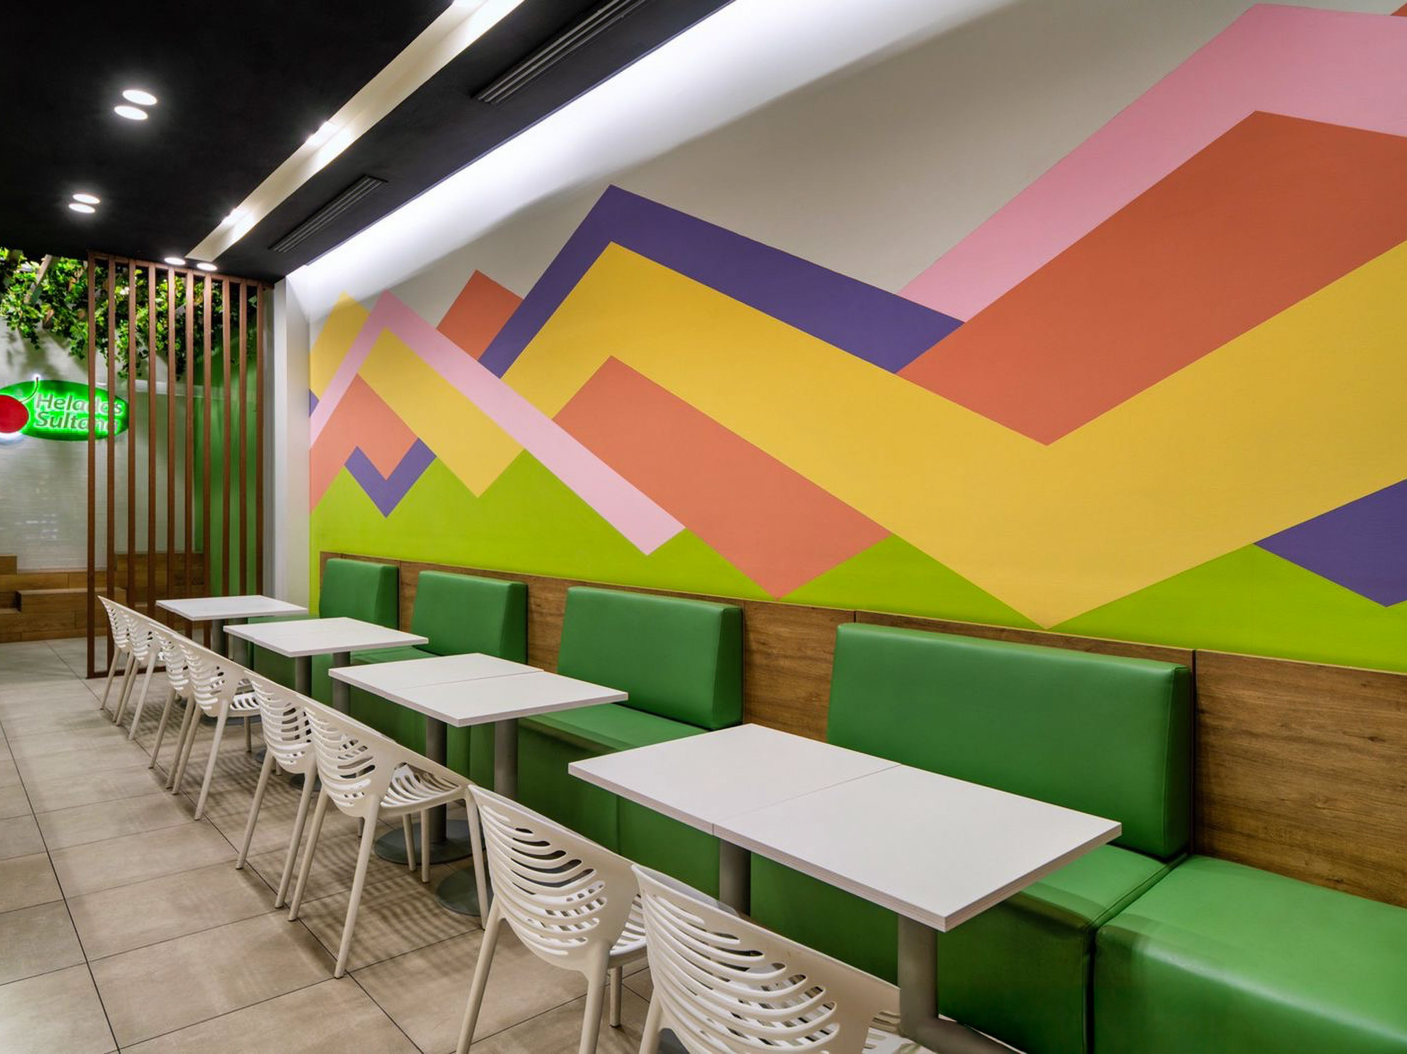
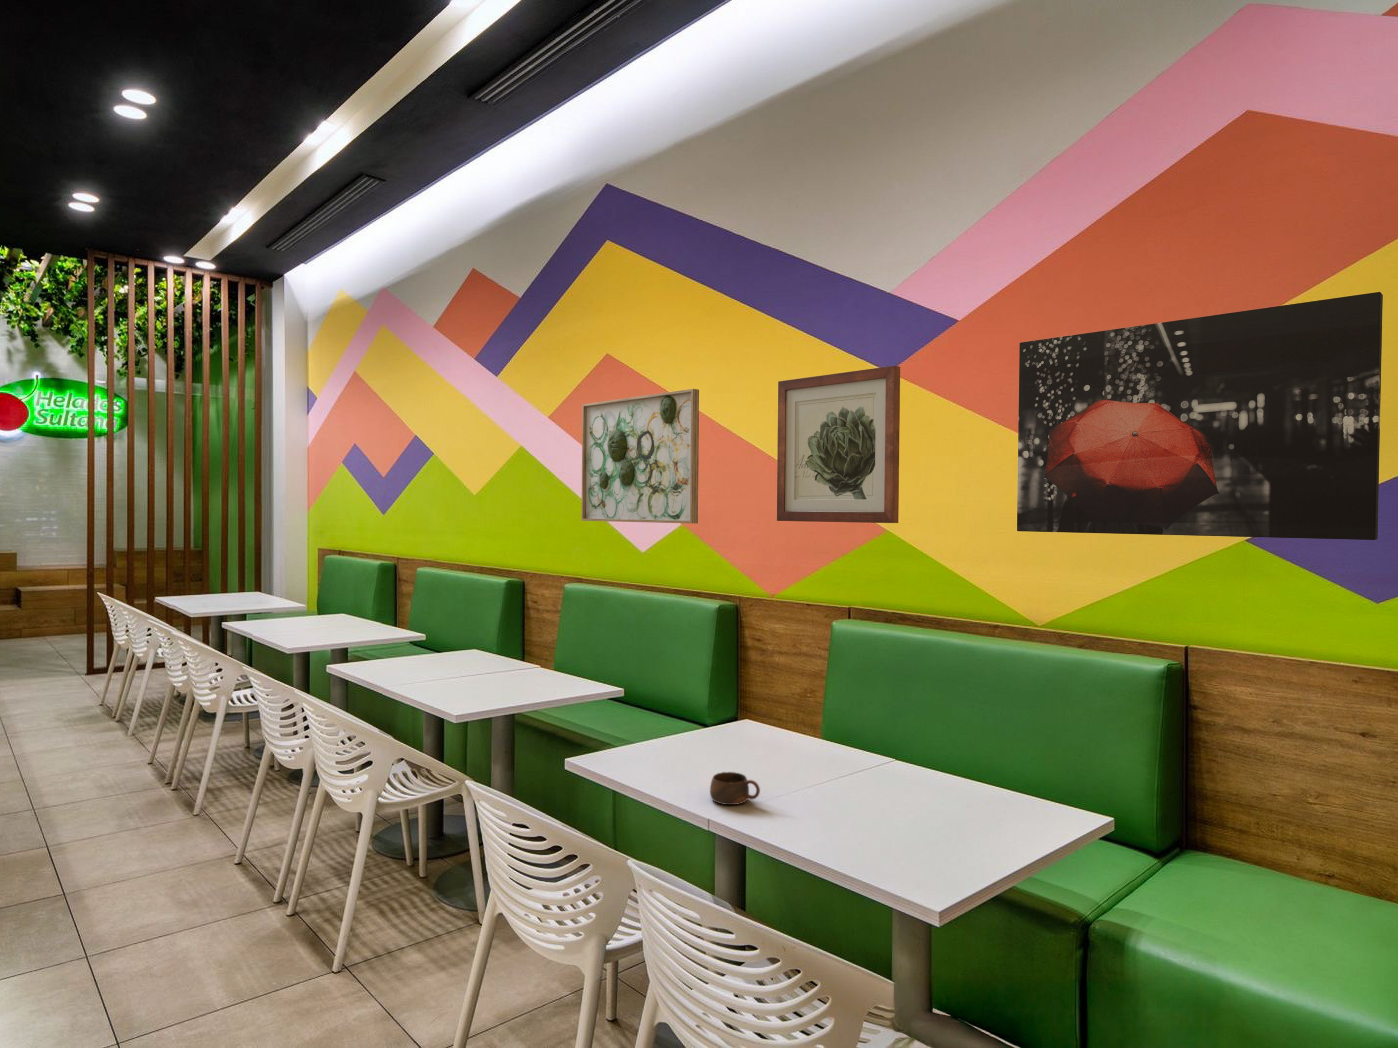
+ wall art [1016,292,1384,541]
+ wall art [581,389,700,524]
+ cup [710,772,761,805]
+ wall art [776,365,900,524]
